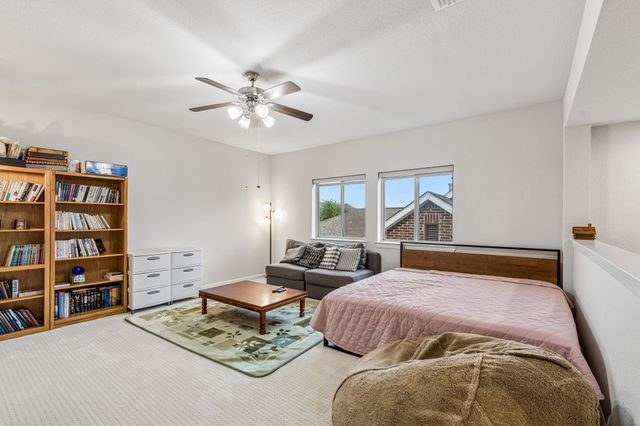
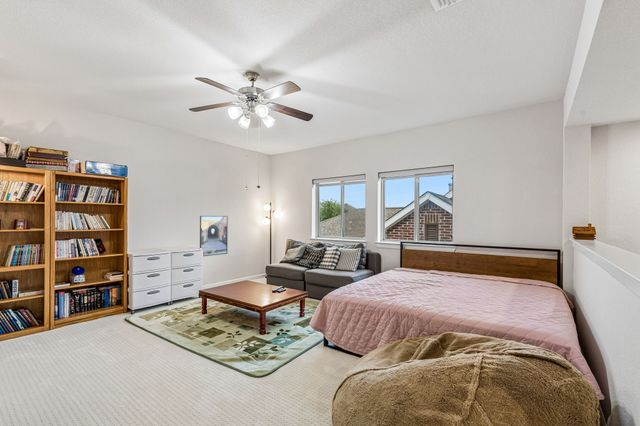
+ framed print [199,215,229,257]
